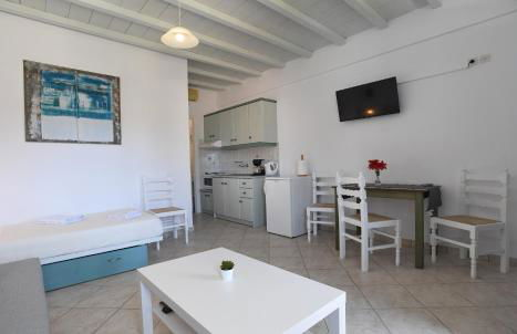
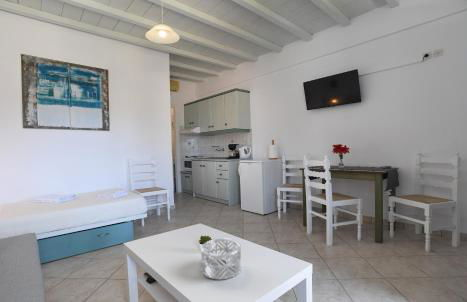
+ decorative bowl [200,237,242,281]
